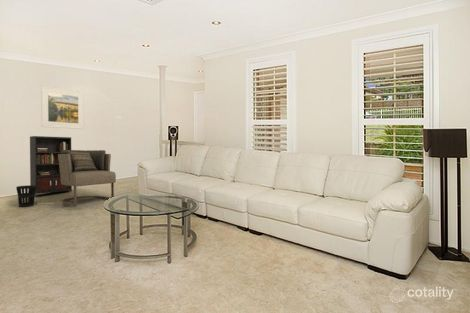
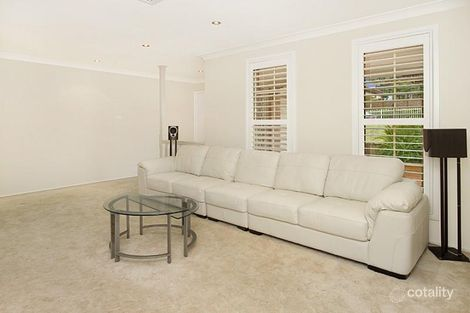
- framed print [40,85,85,130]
- wastebasket [15,185,36,208]
- armchair [58,149,117,208]
- bookcase [29,135,73,195]
